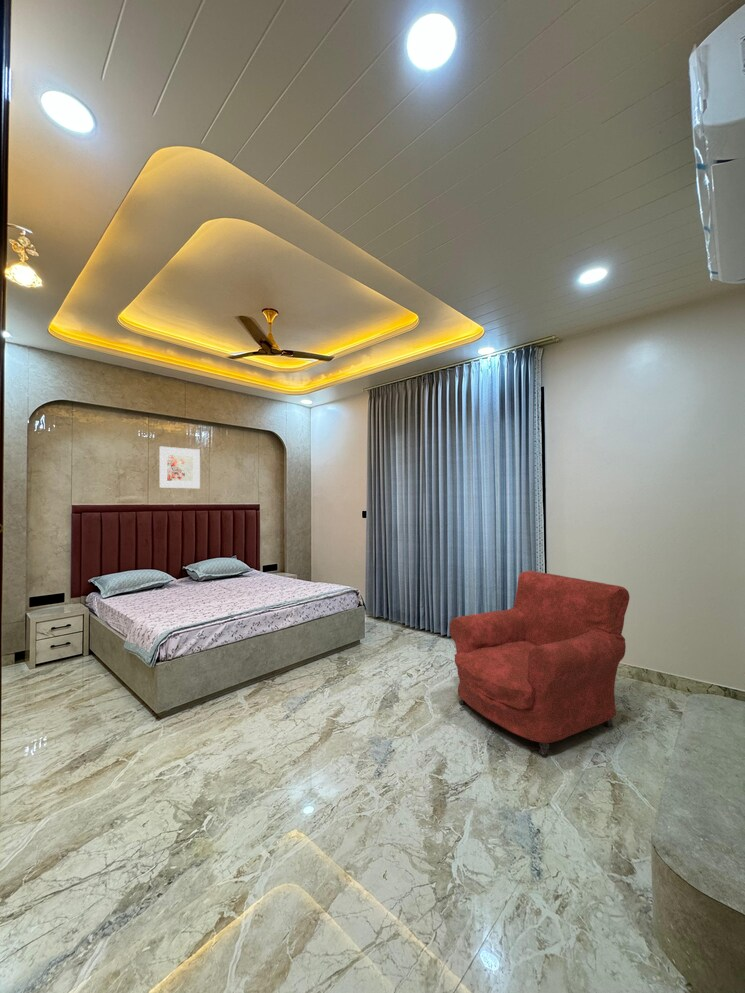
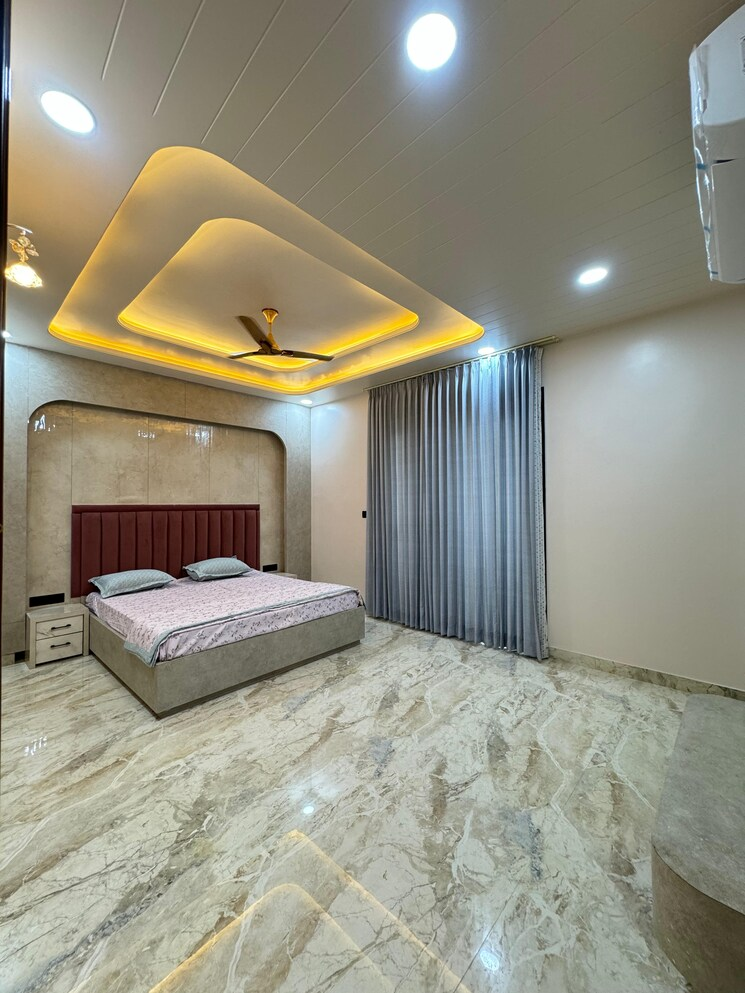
- armchair [448,570,631,756]
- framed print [158,445,201,489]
